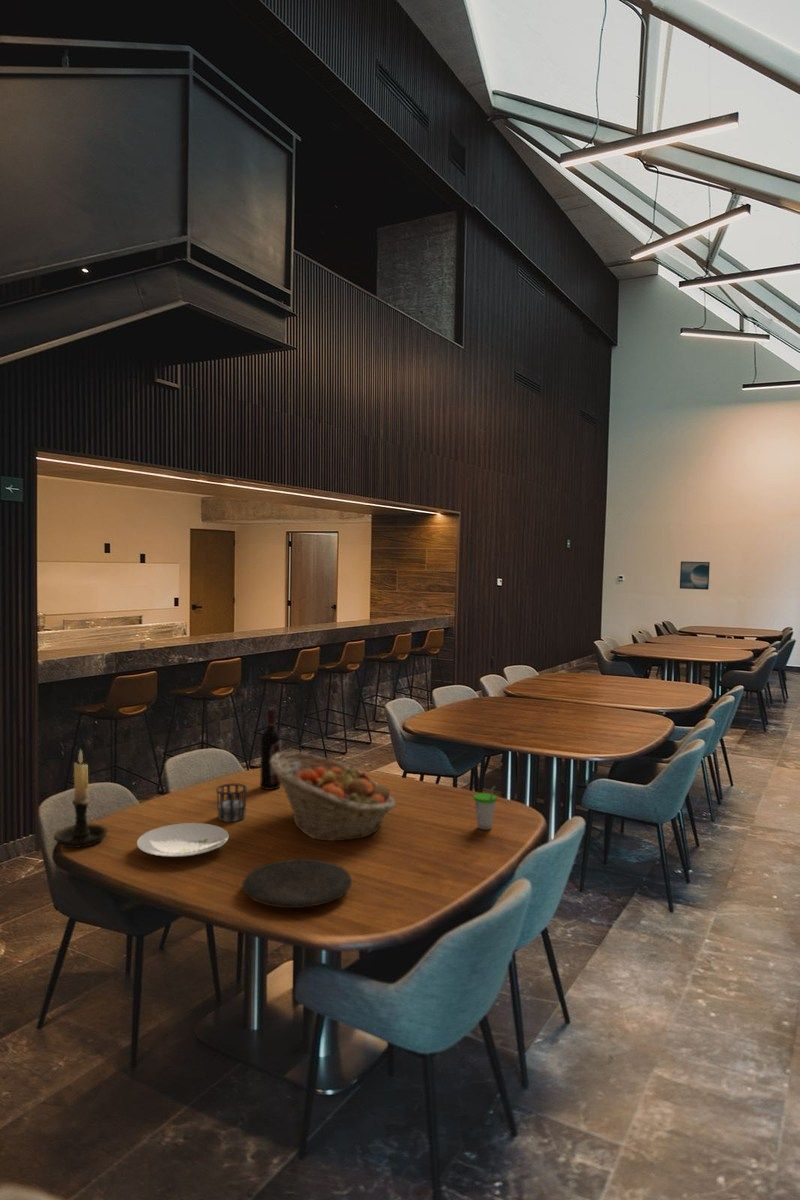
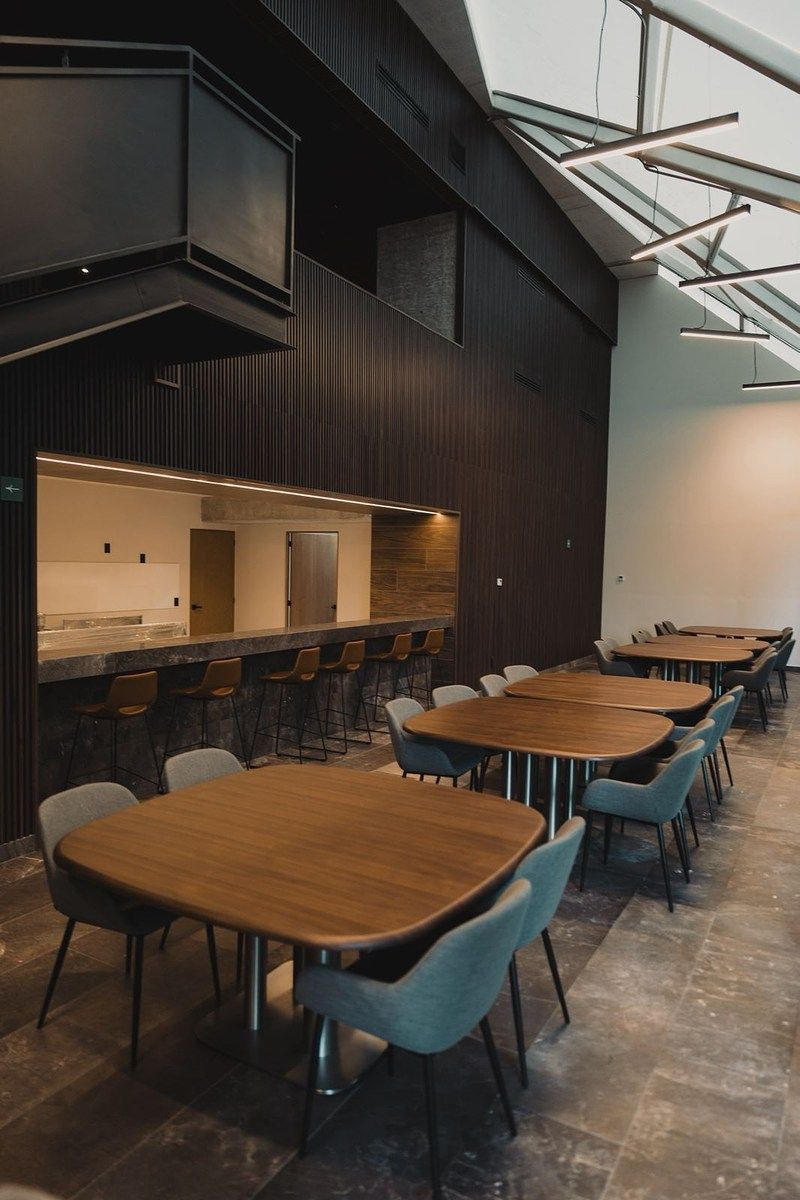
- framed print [679,560,711,591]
- plate [241,858,353,909]
- plate [136,822,230,858]
- wine bottle [259,708,282,791]
- cup [215,782,248,823]
- candle holder [53,748,109,849]
- cup [472,784,498,831]
- fruit basket [270,751,397,842]
